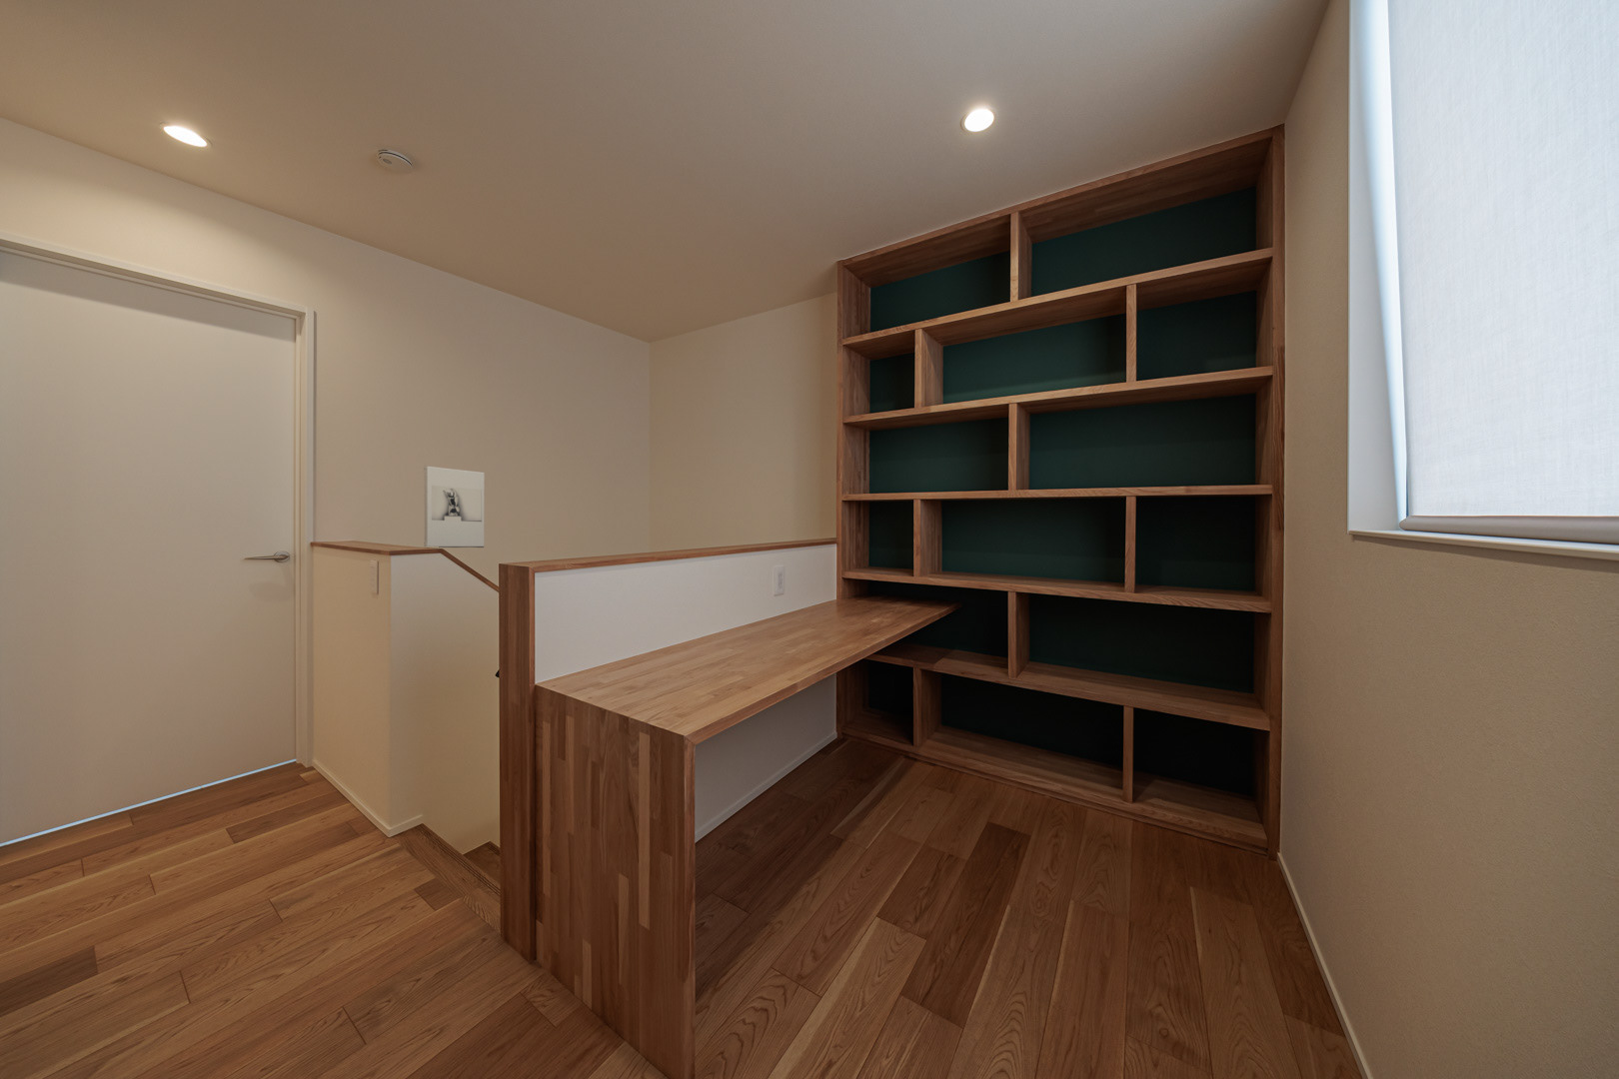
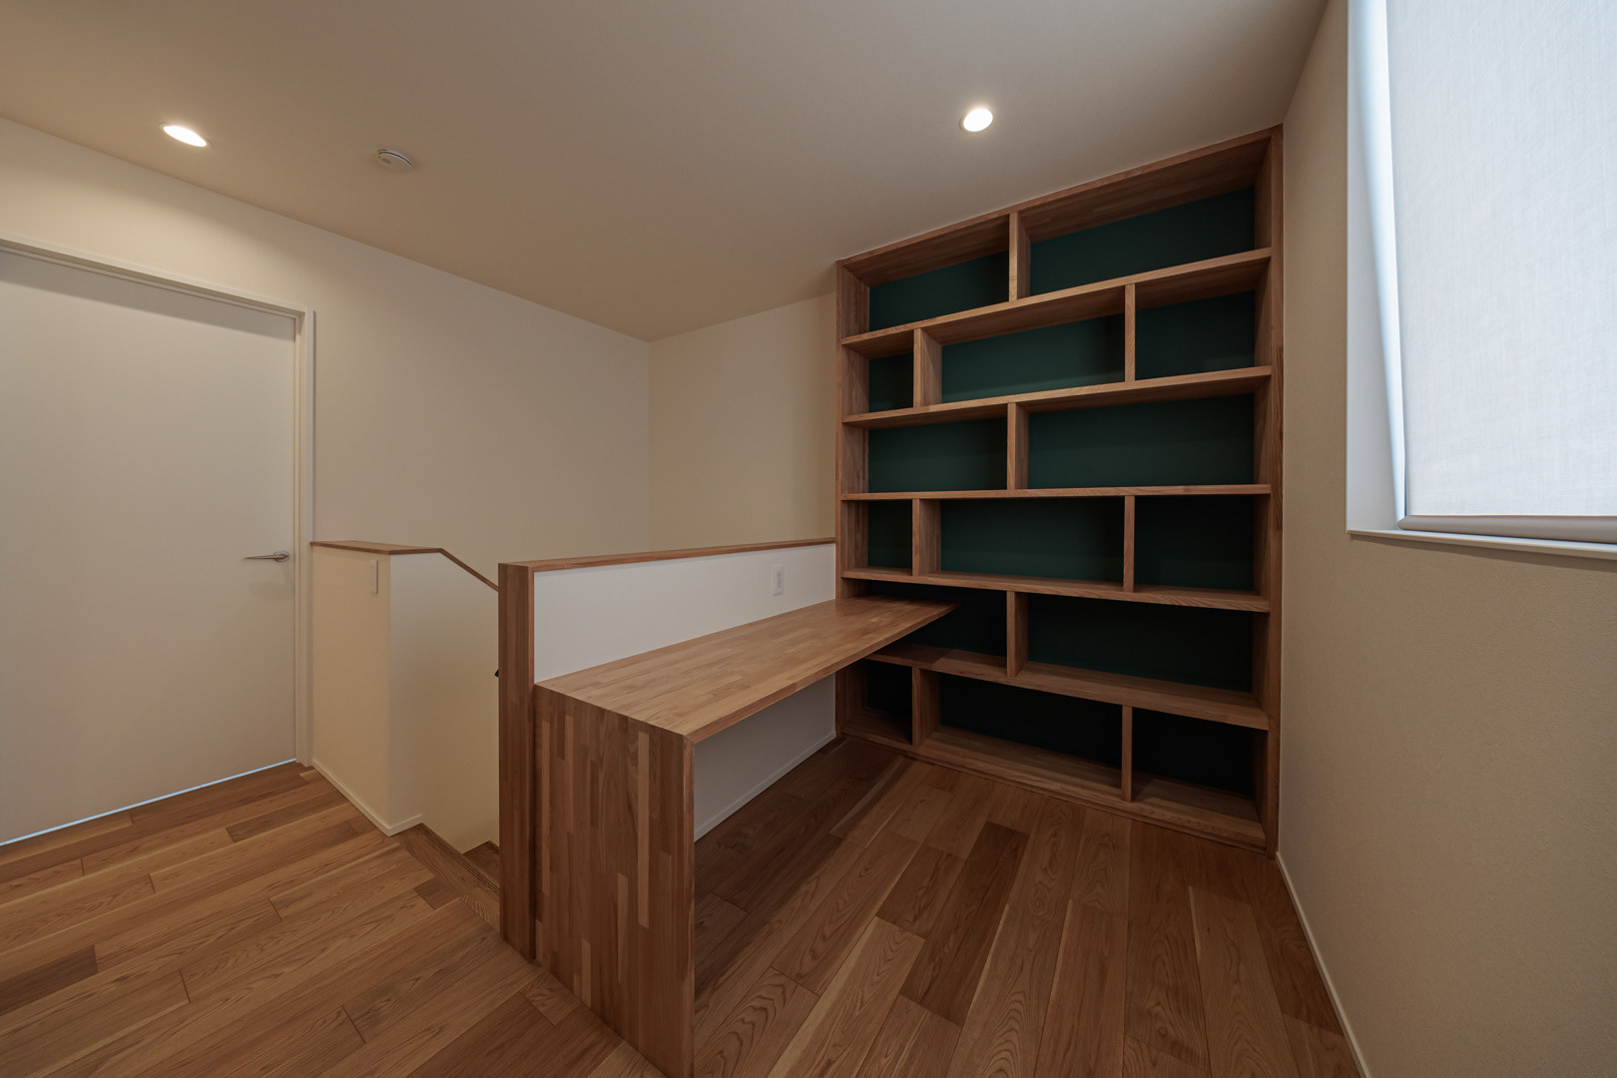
- wall sculpture [423,465,485,548]
